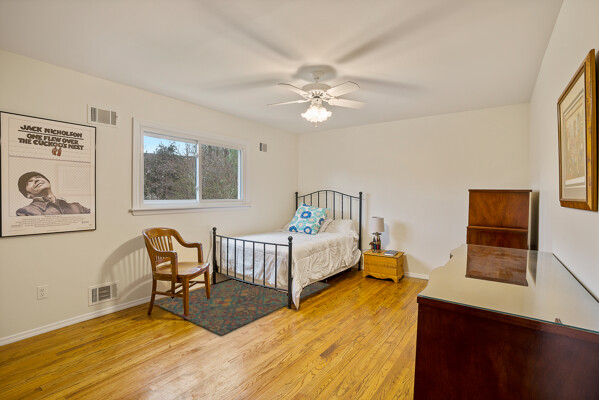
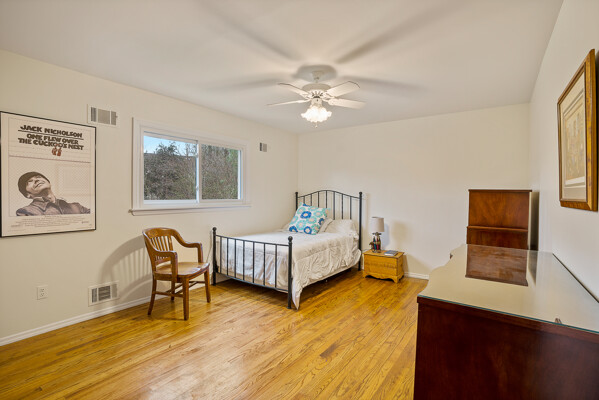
- rug [153,279,331,336]
